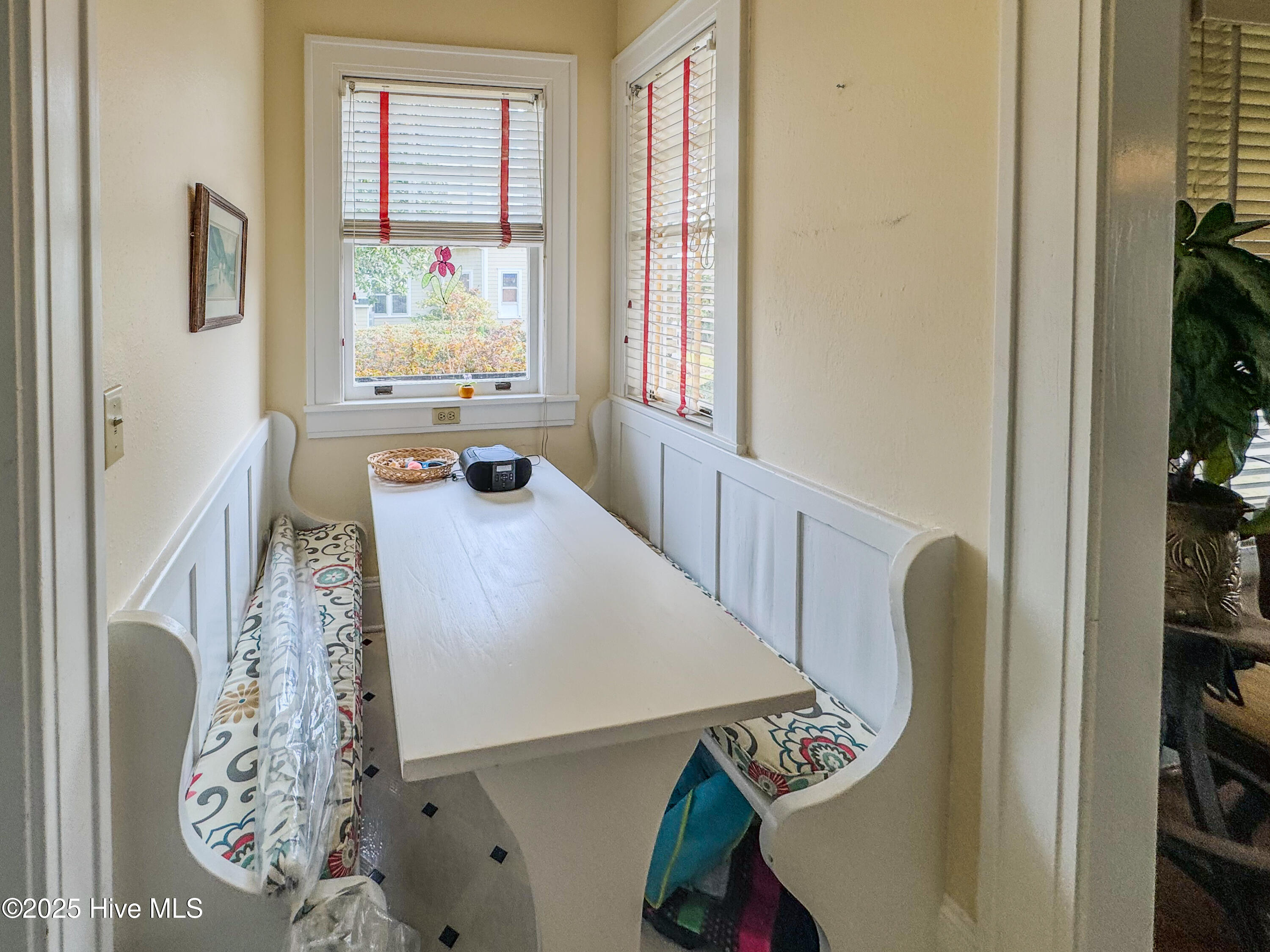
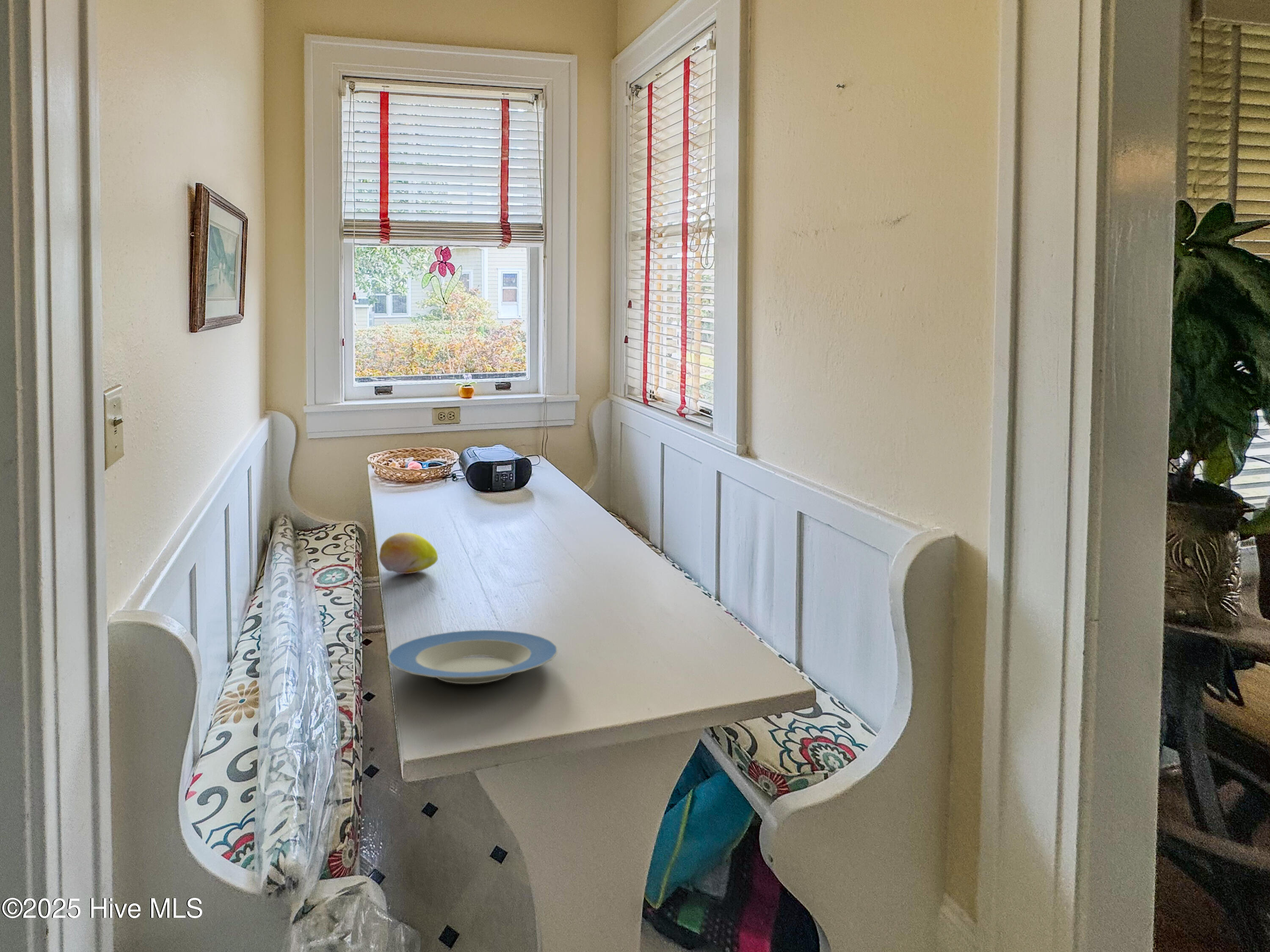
+ plate [387,630,558,685]
+ fruit [378,532,439,574]
